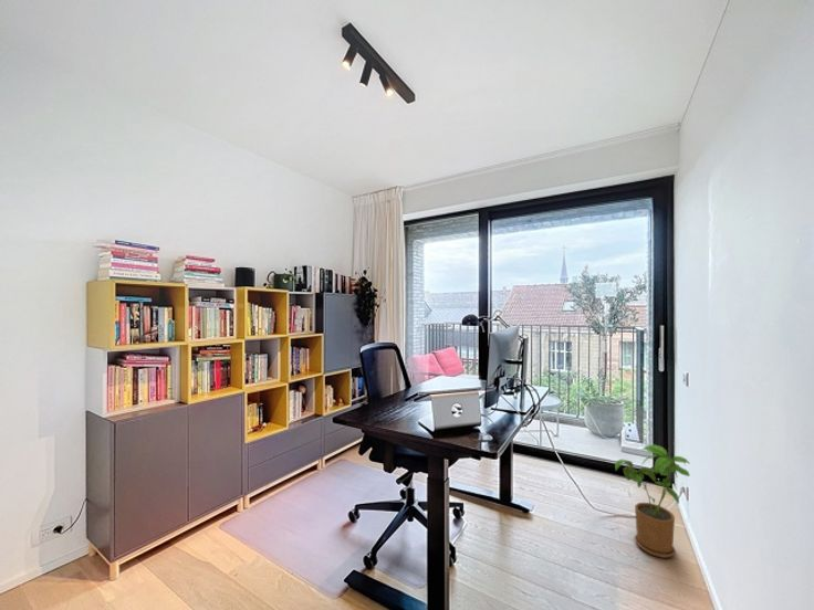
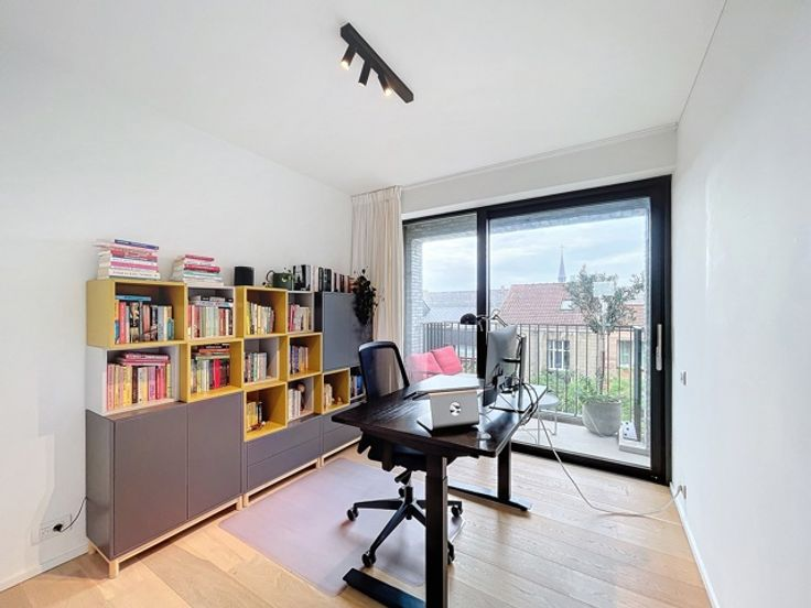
- house plant [614,443,691,559]
